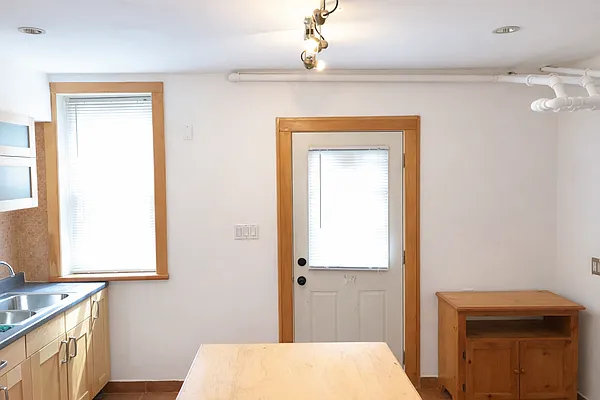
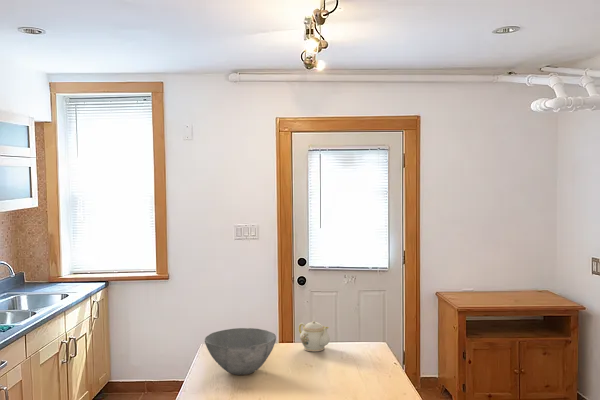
+ teapot [298,320,331,352]
+ bowl [204,327,277,376]
